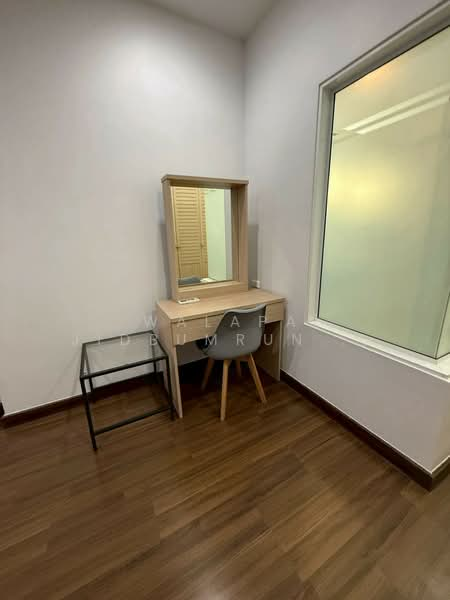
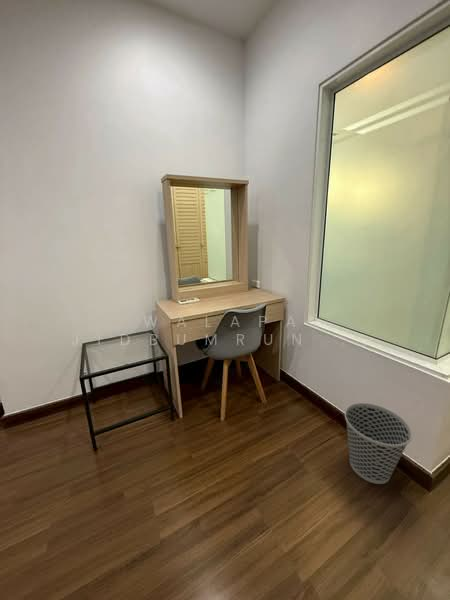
+ wastebasket [344,402,413,485]
